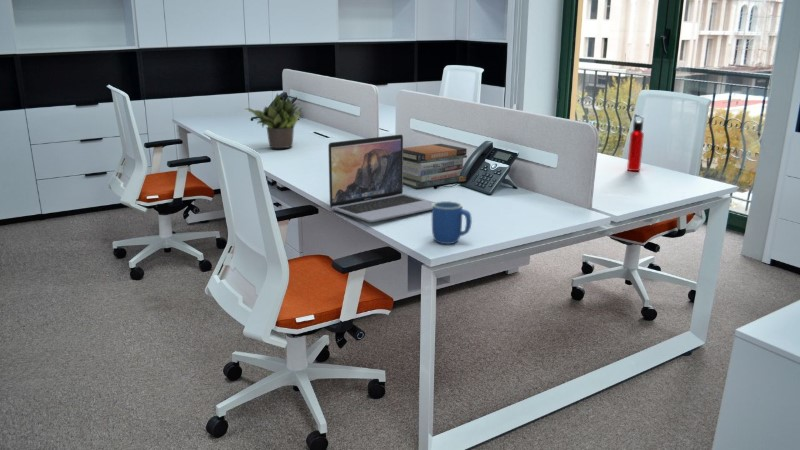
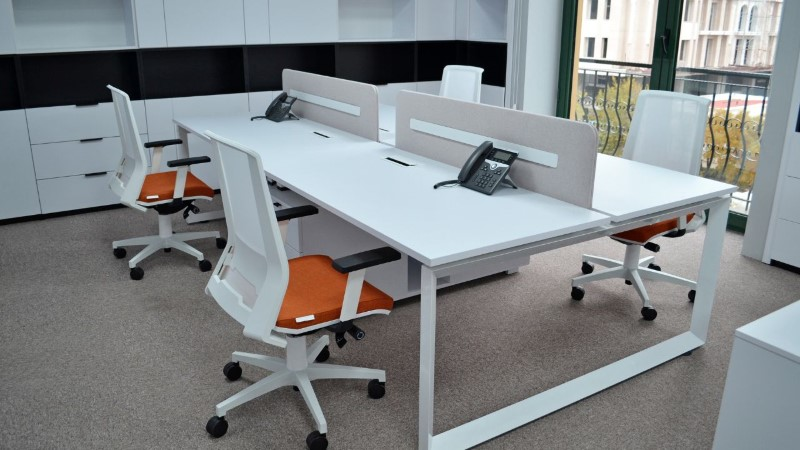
- book stack [403,143,468,189]
- potted plant [245,92,303,149]
- mug [431,200,473,245]
- water bottle [626,113,645,172]
- laptop [327,134,435,223]
